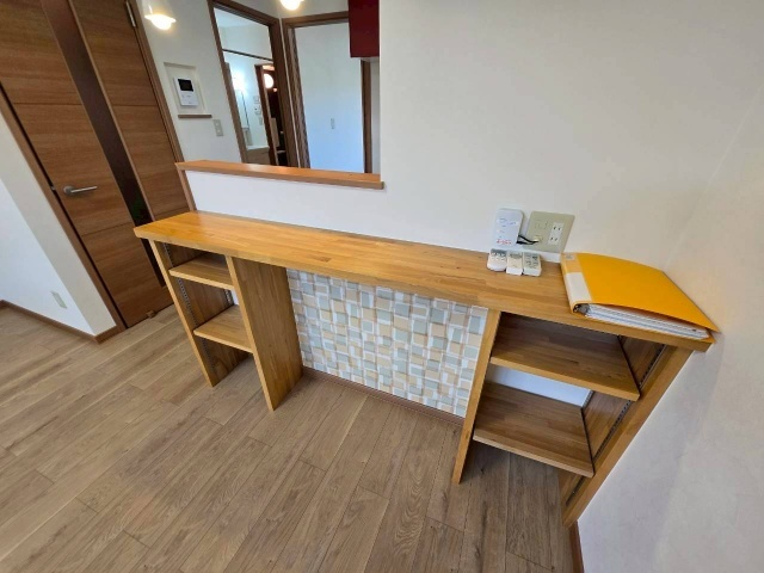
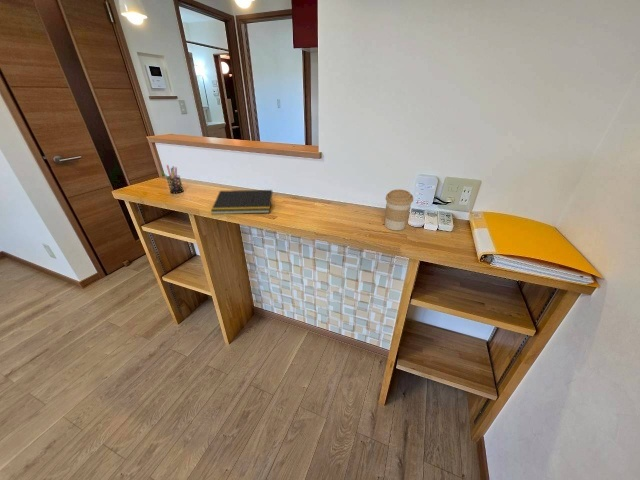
+ coffee cup [384,188,414,231]
+ pen holder [160,164,185,194]
+ notepad [210,189,273,215]
